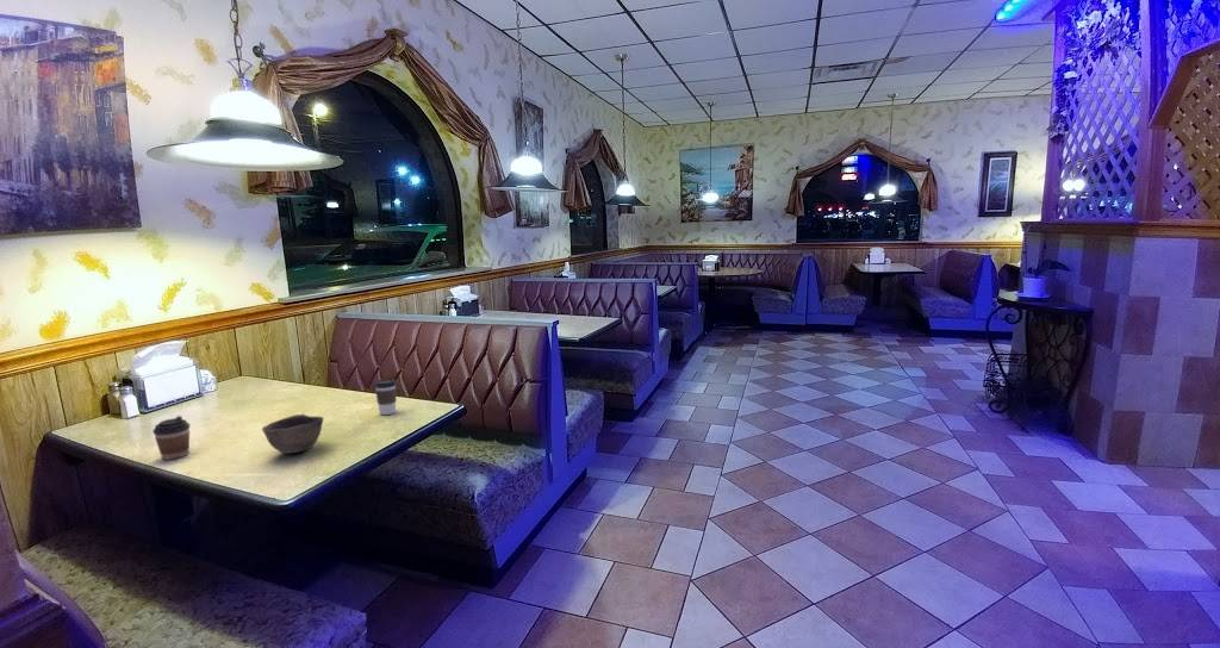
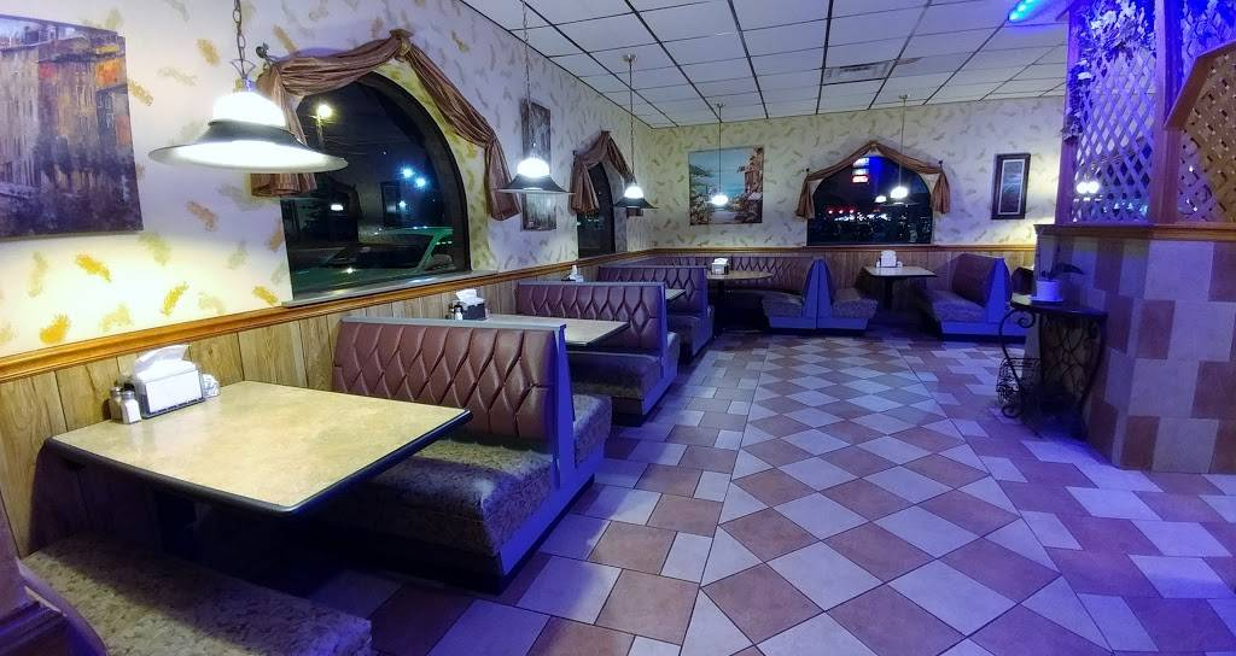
- bowl [261,413,325,455]
- coffee cup [373,378,398,416]
- coffee cup [151,415,191,461]
